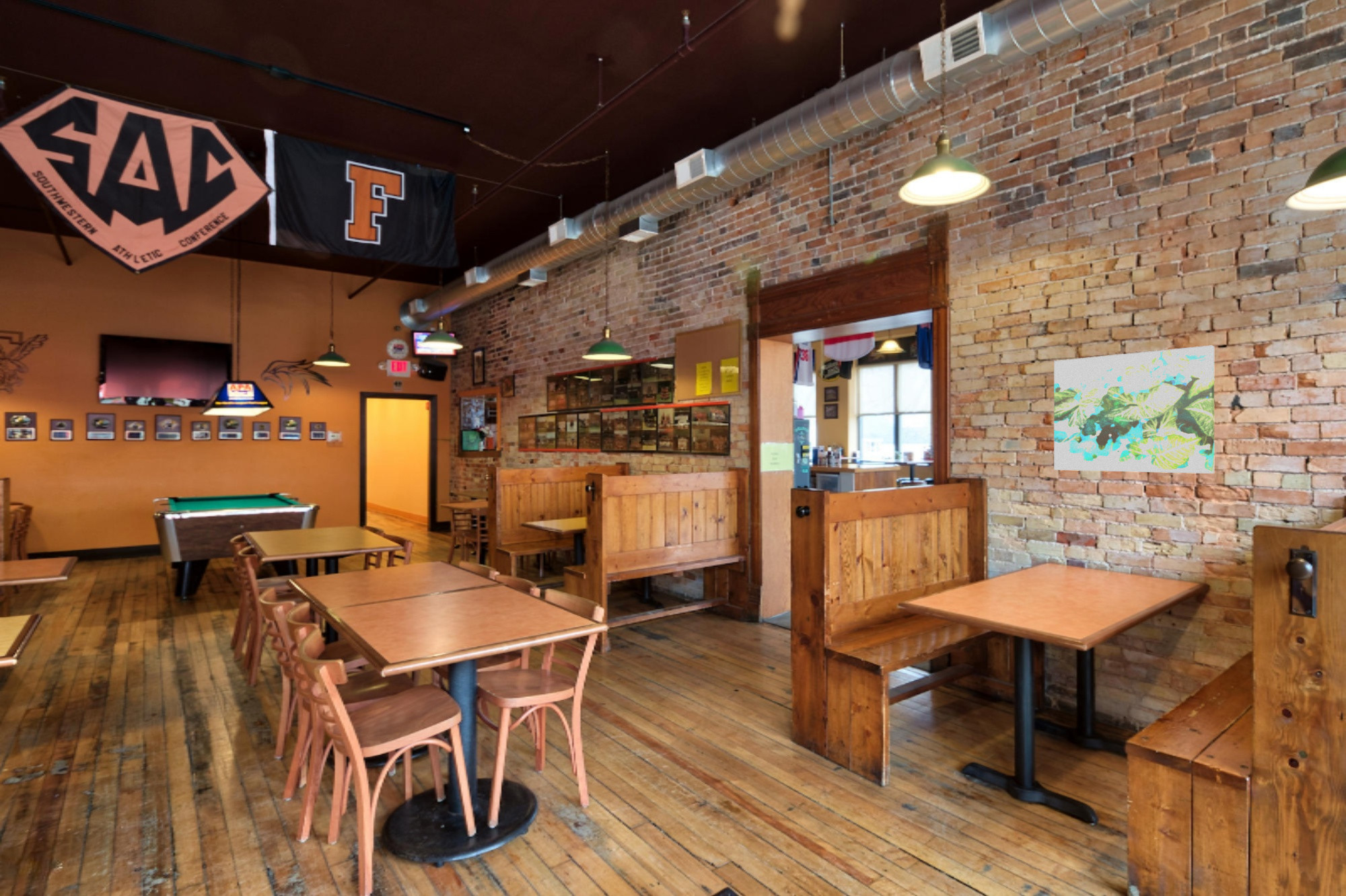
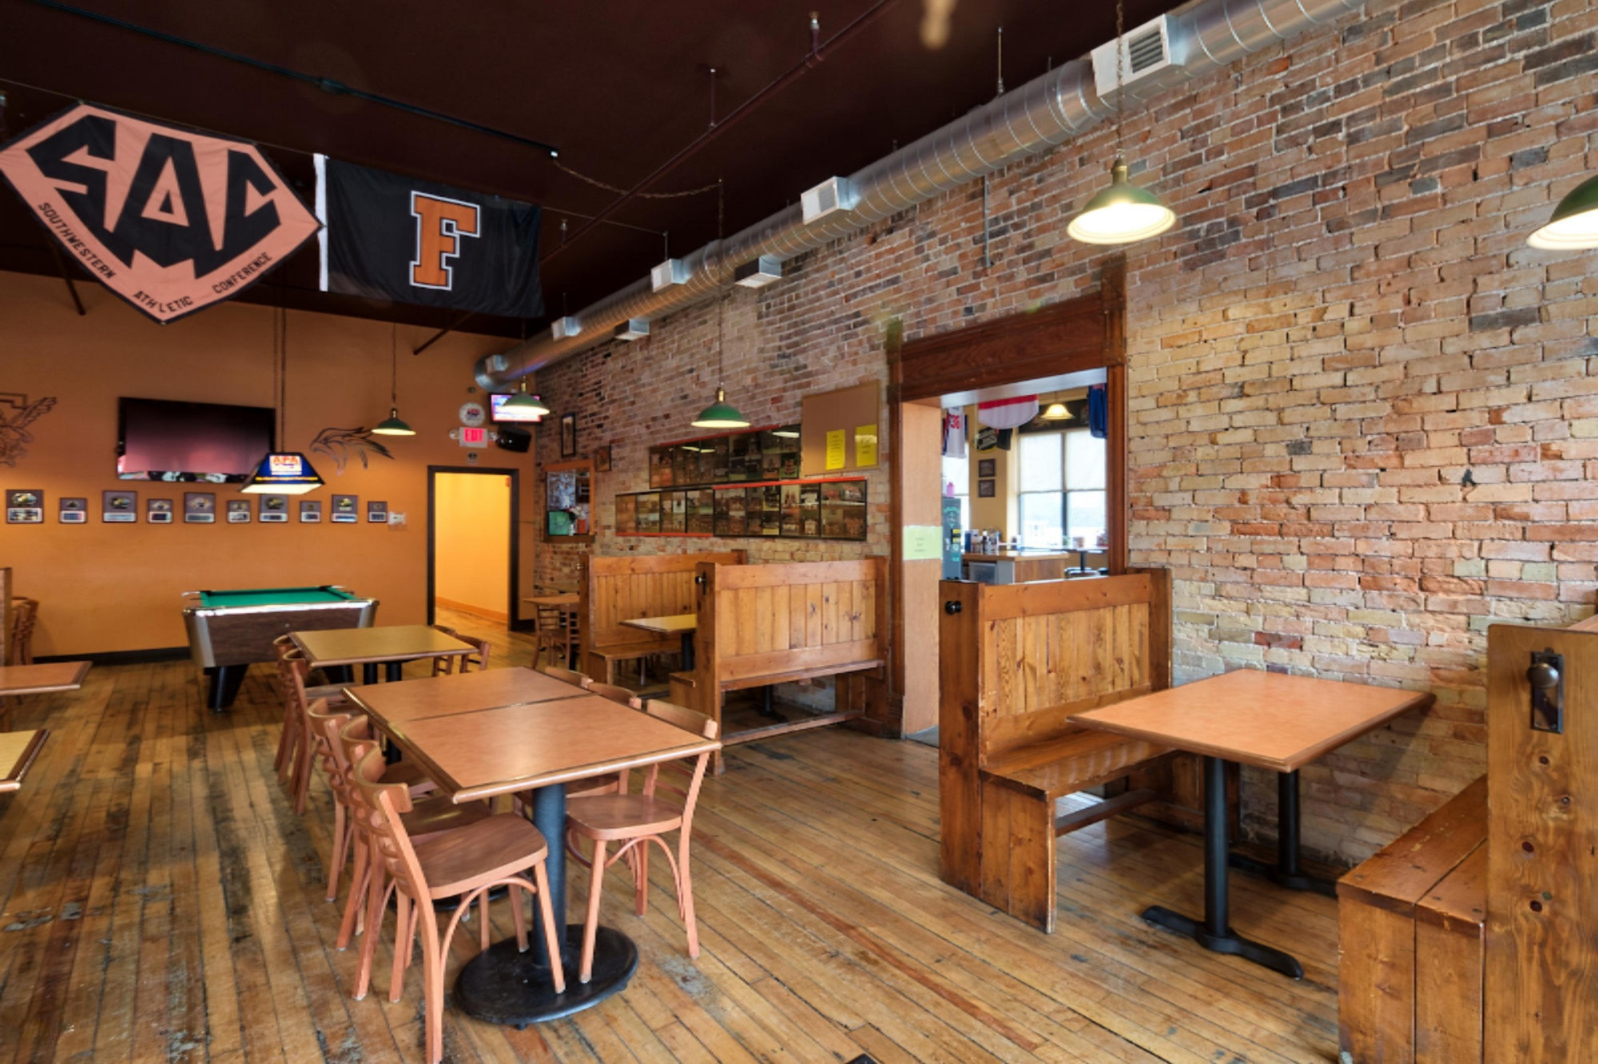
- wall art [1053,345,1215,474]
